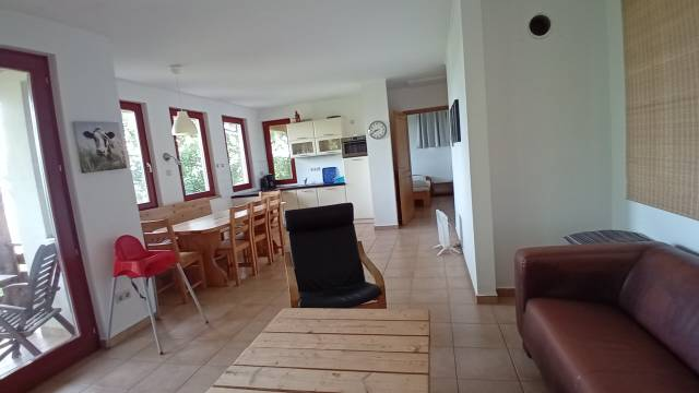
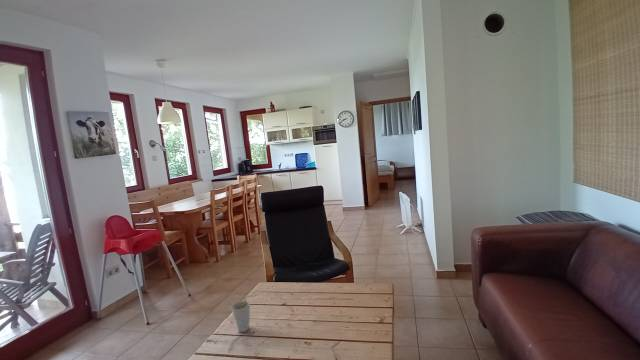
+ cup [230,294,256,333]
